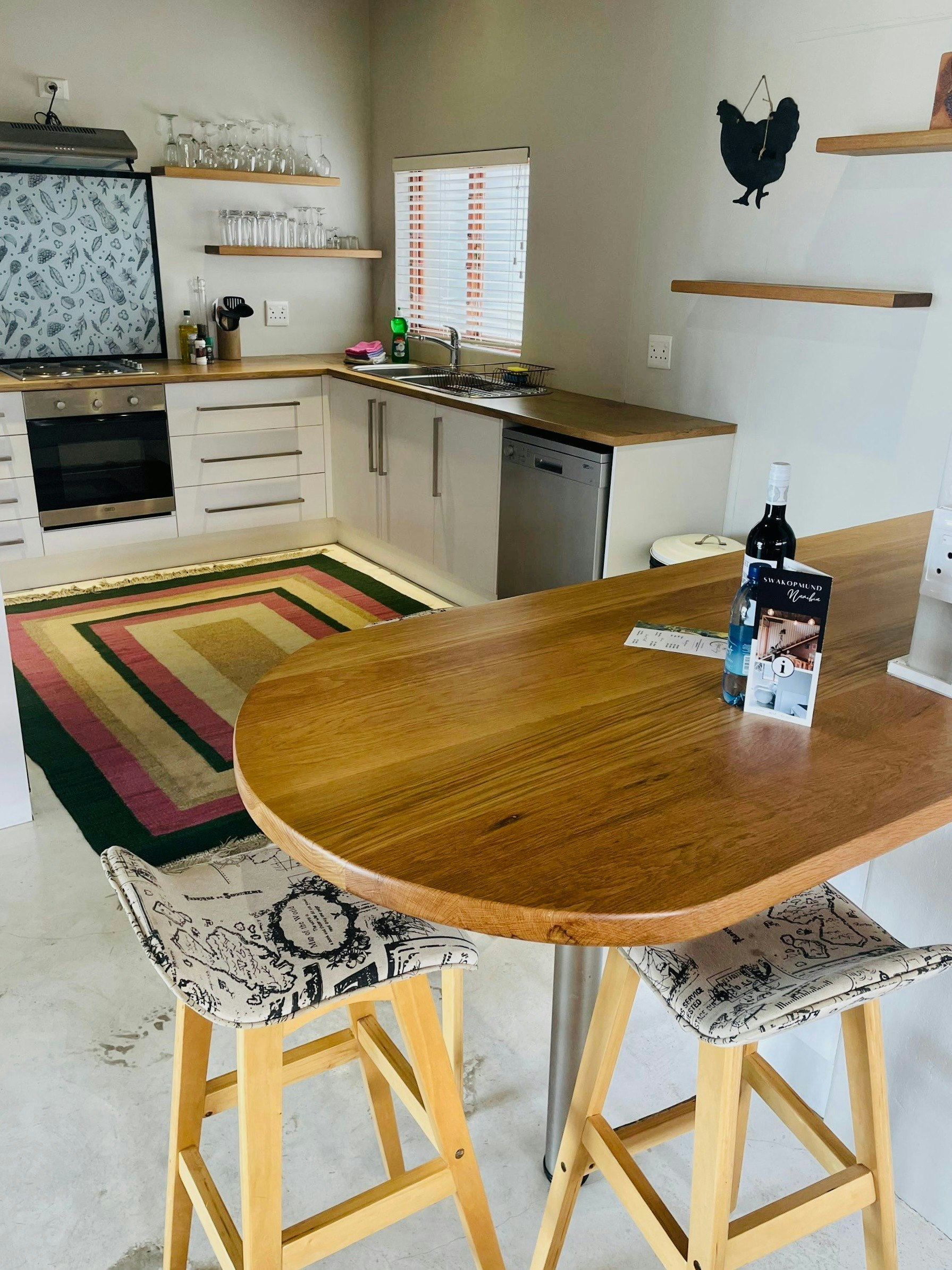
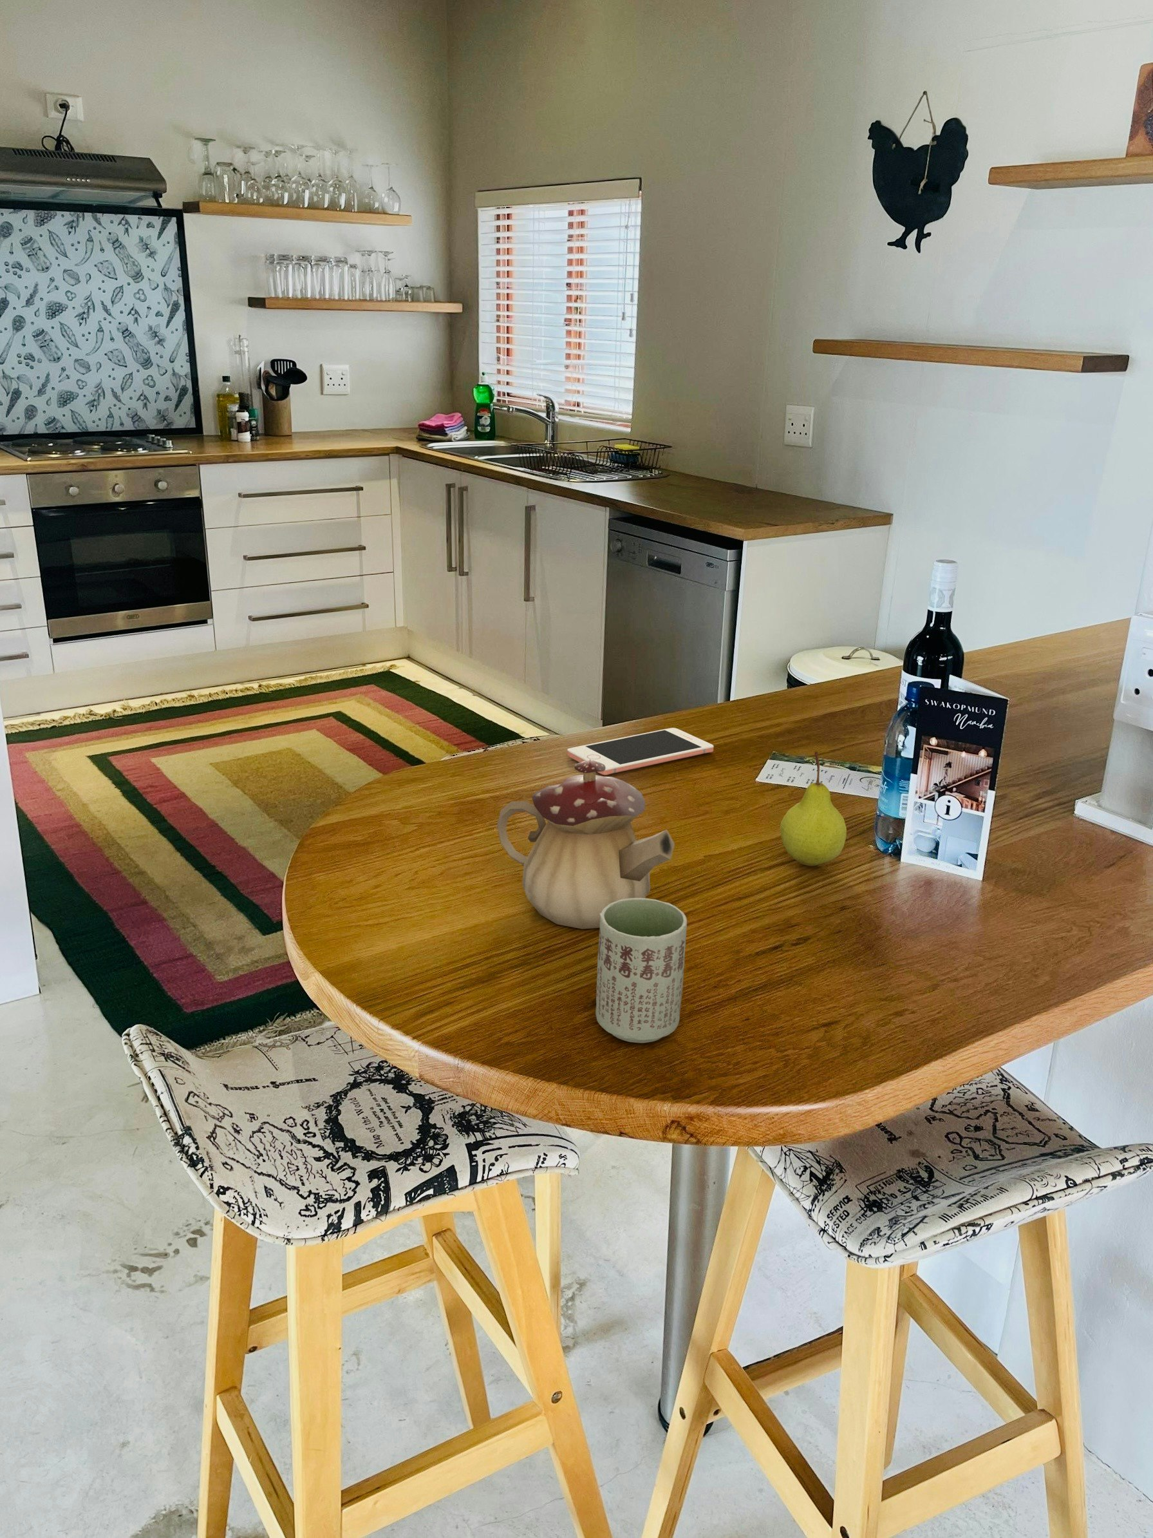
+ cell phone [567,727,715,775]
+ cup [595,897,688,1044]
+ teapot [497,759,676,929]
+ fruit [780,751,848,867]
